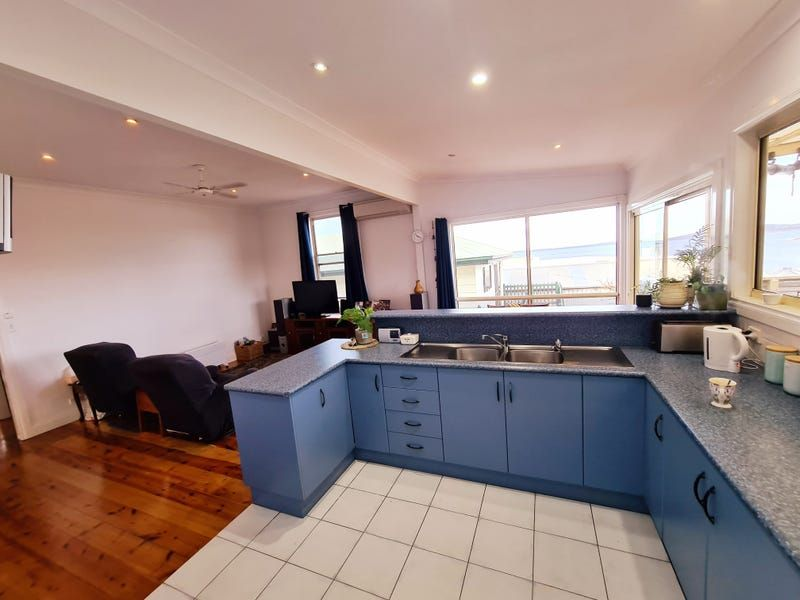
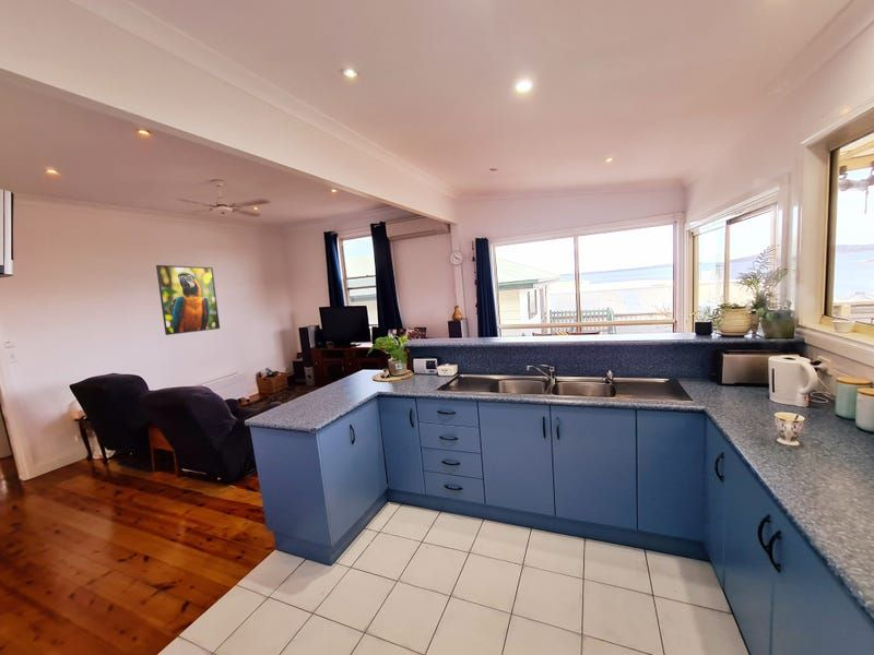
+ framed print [155,264,221,336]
